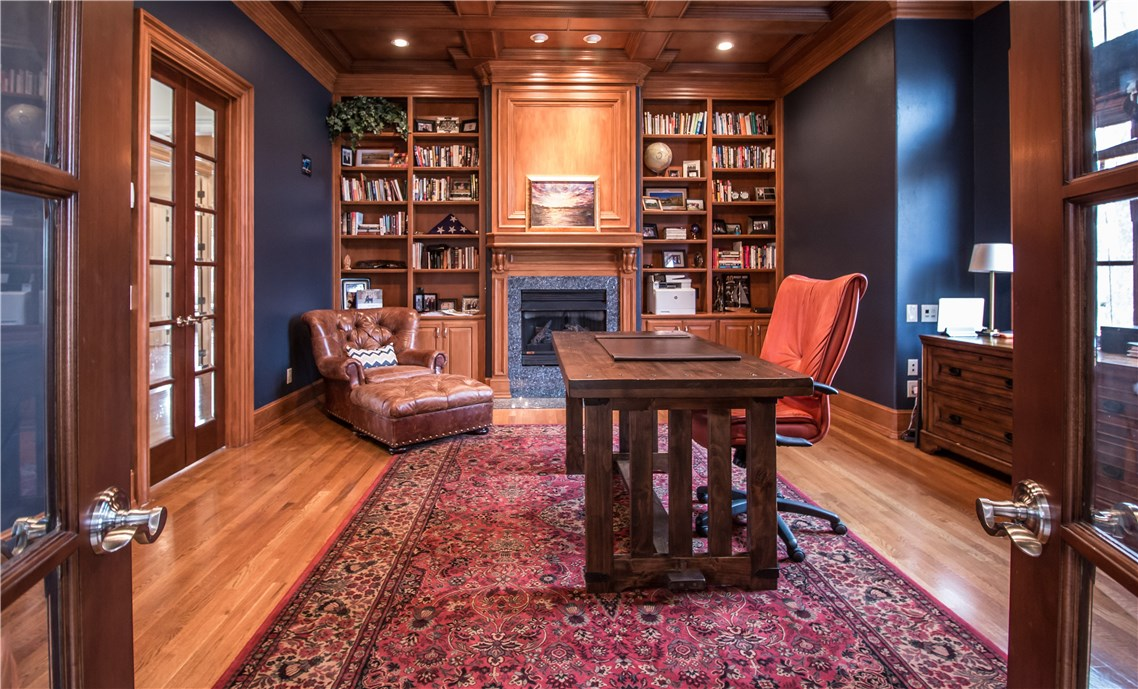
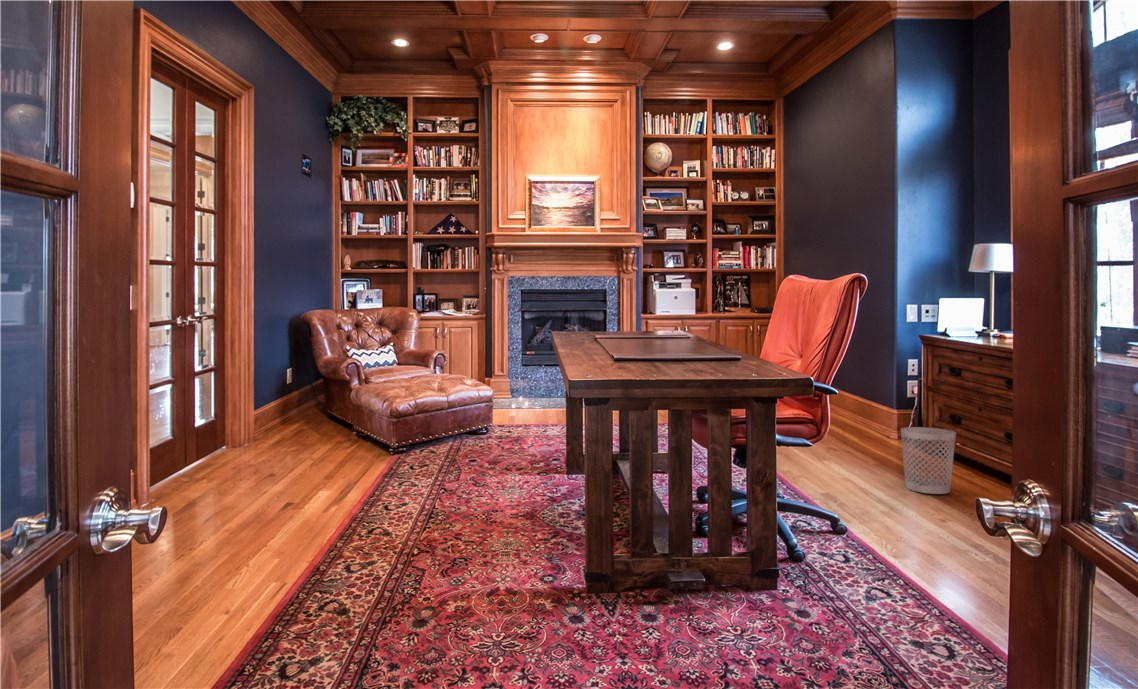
+ wastebasket [900,426,957,495]
